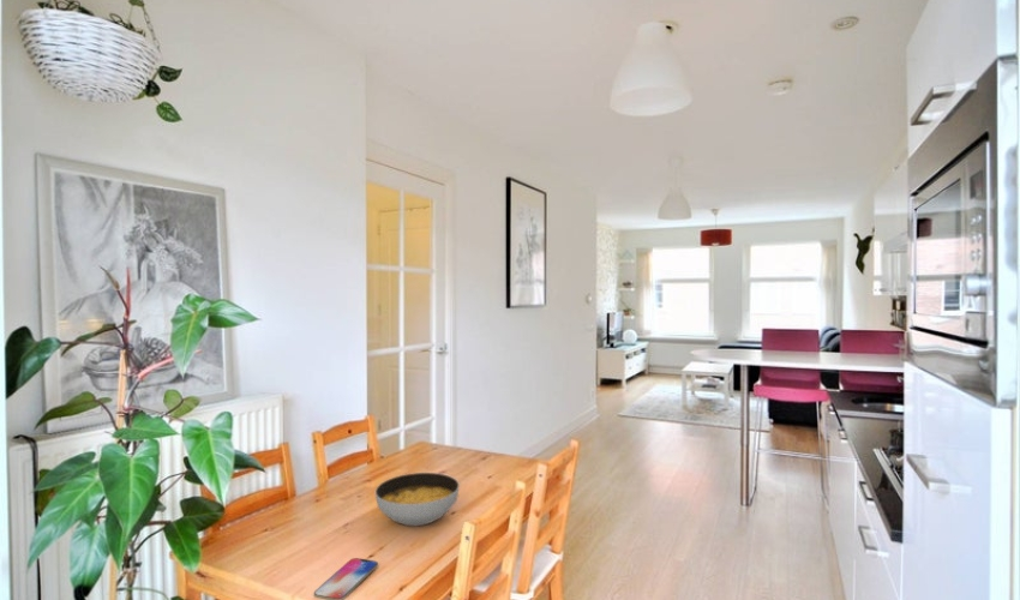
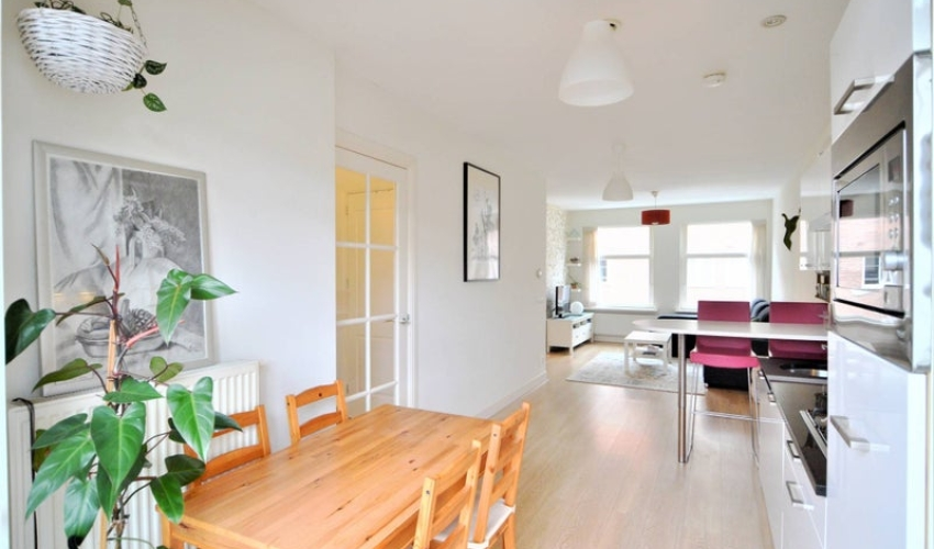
- soup bowl [374,472,461,527]
- smartphone [313,557,379,600]
